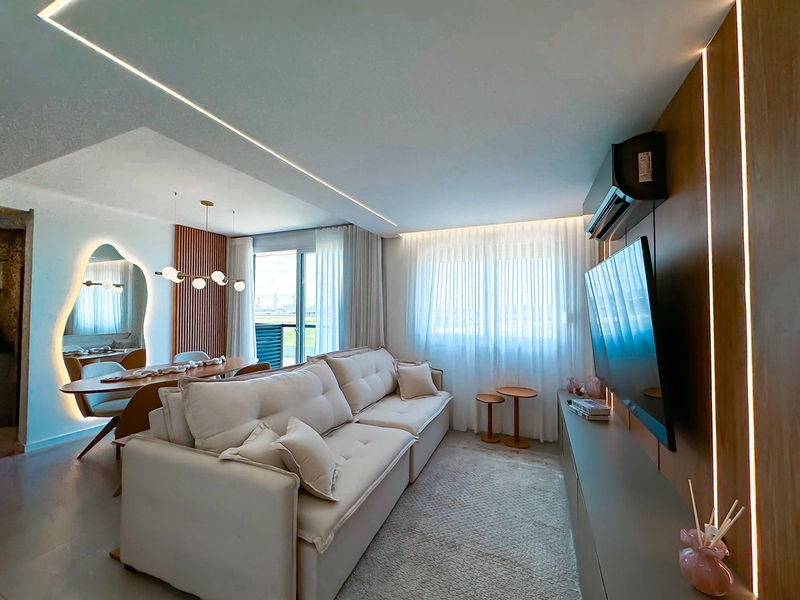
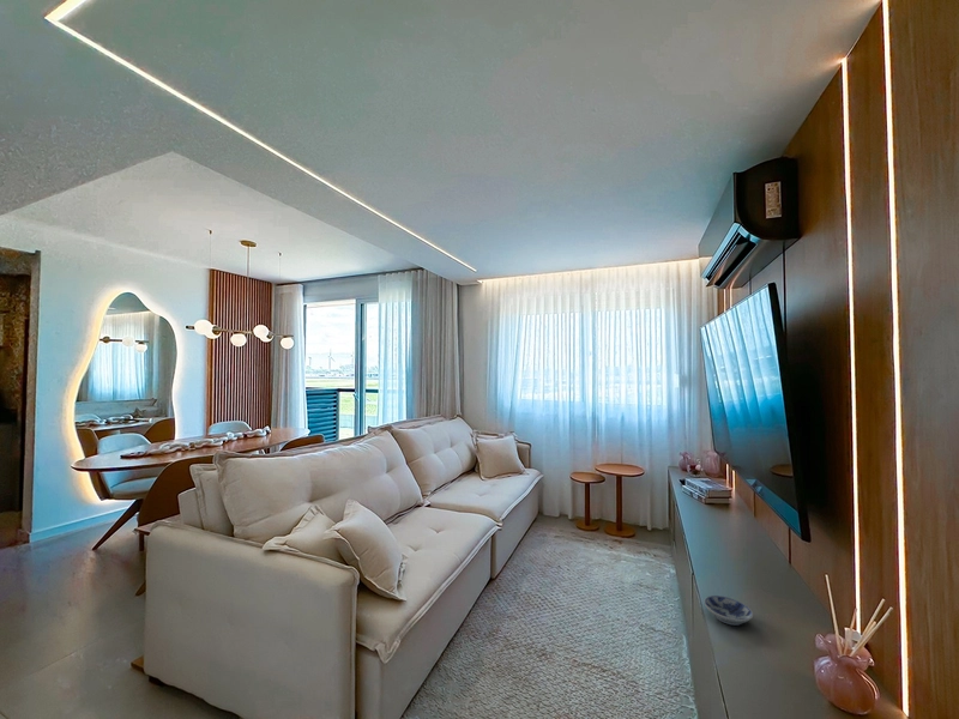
+ bowl [704,594,754,627]
